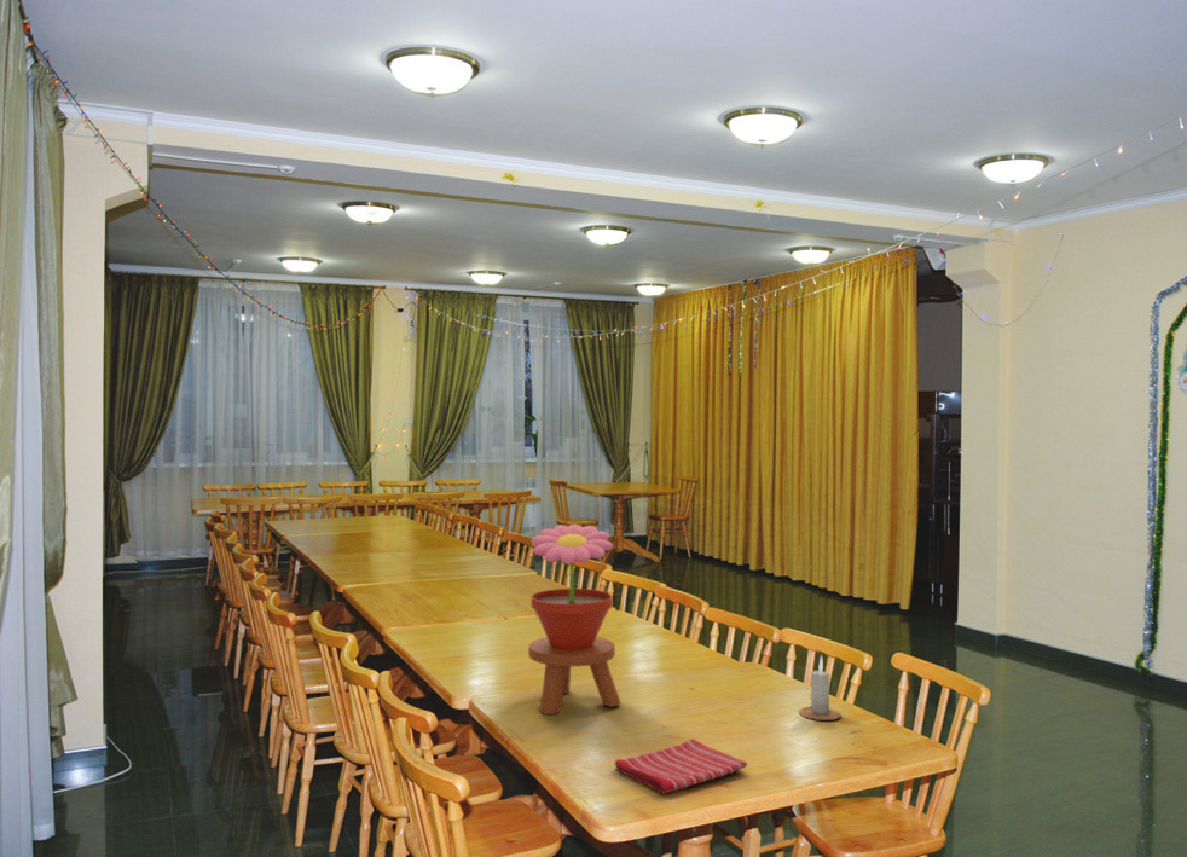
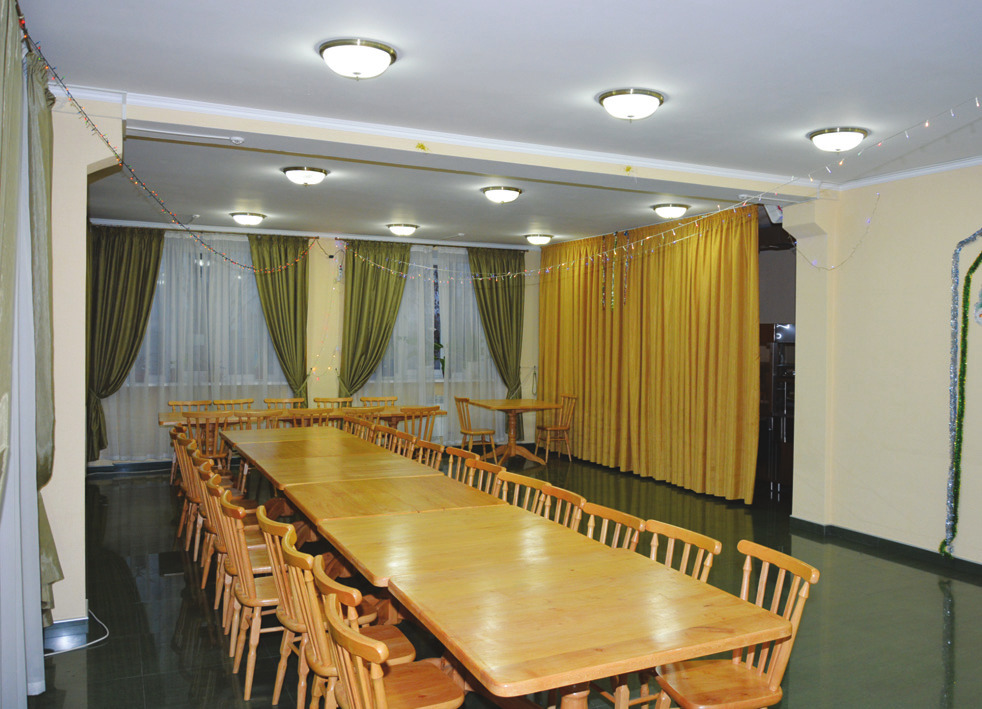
- potted flower [527,523,623,716]
- candle [798,654,843,722]
- dish towel [614,737,748,795]
